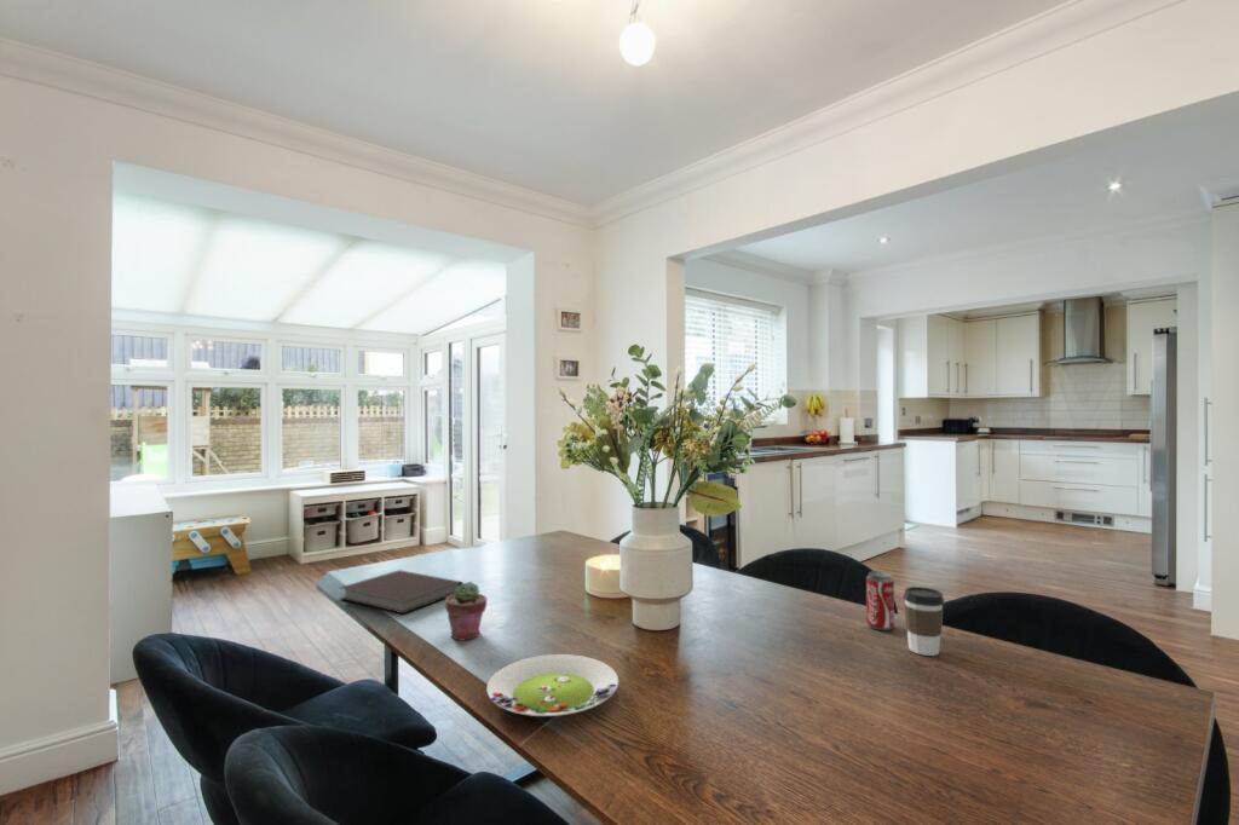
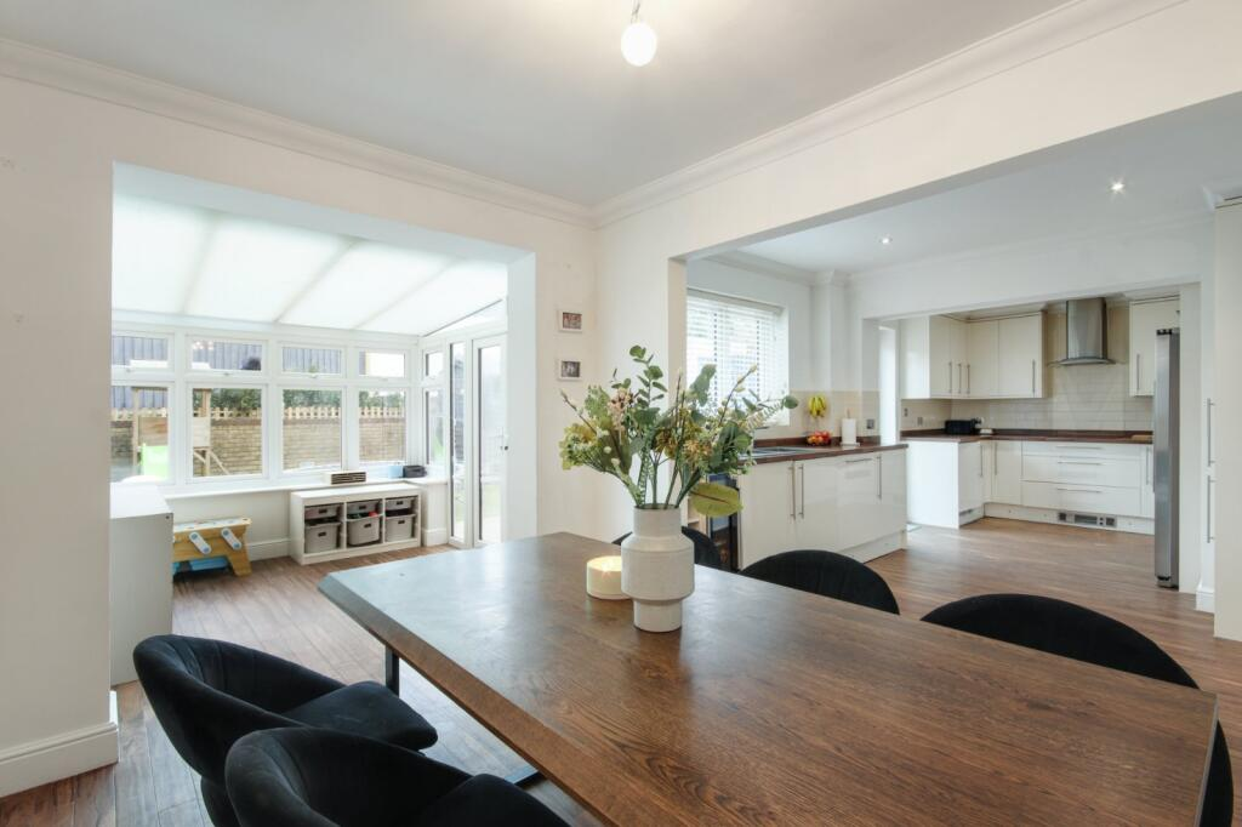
- potted succulent [444,581,488,642]
- coffee cup [901,585,946,657]
- notebook [339,569,465,616]
- salad plate [485,653,620,717]
- beverage can [865,570,895,631]
